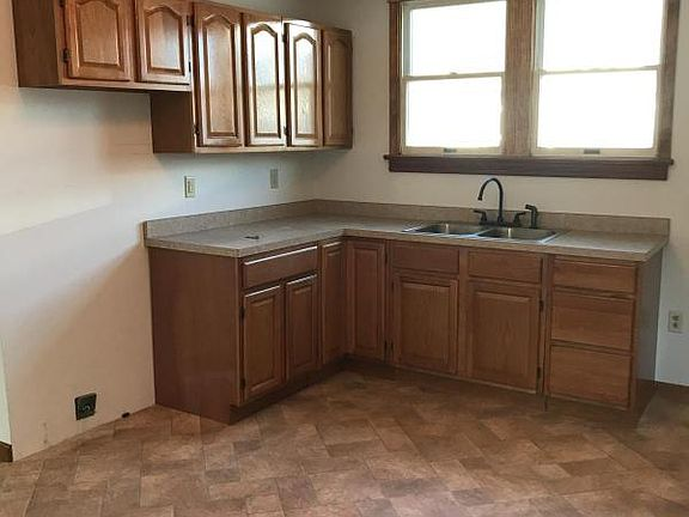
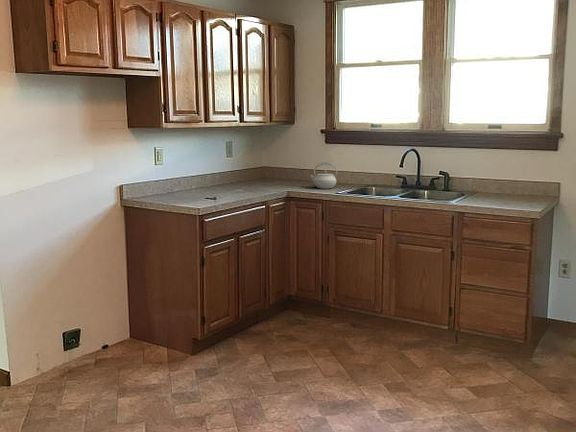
+ kettle [309,161,338,190]
